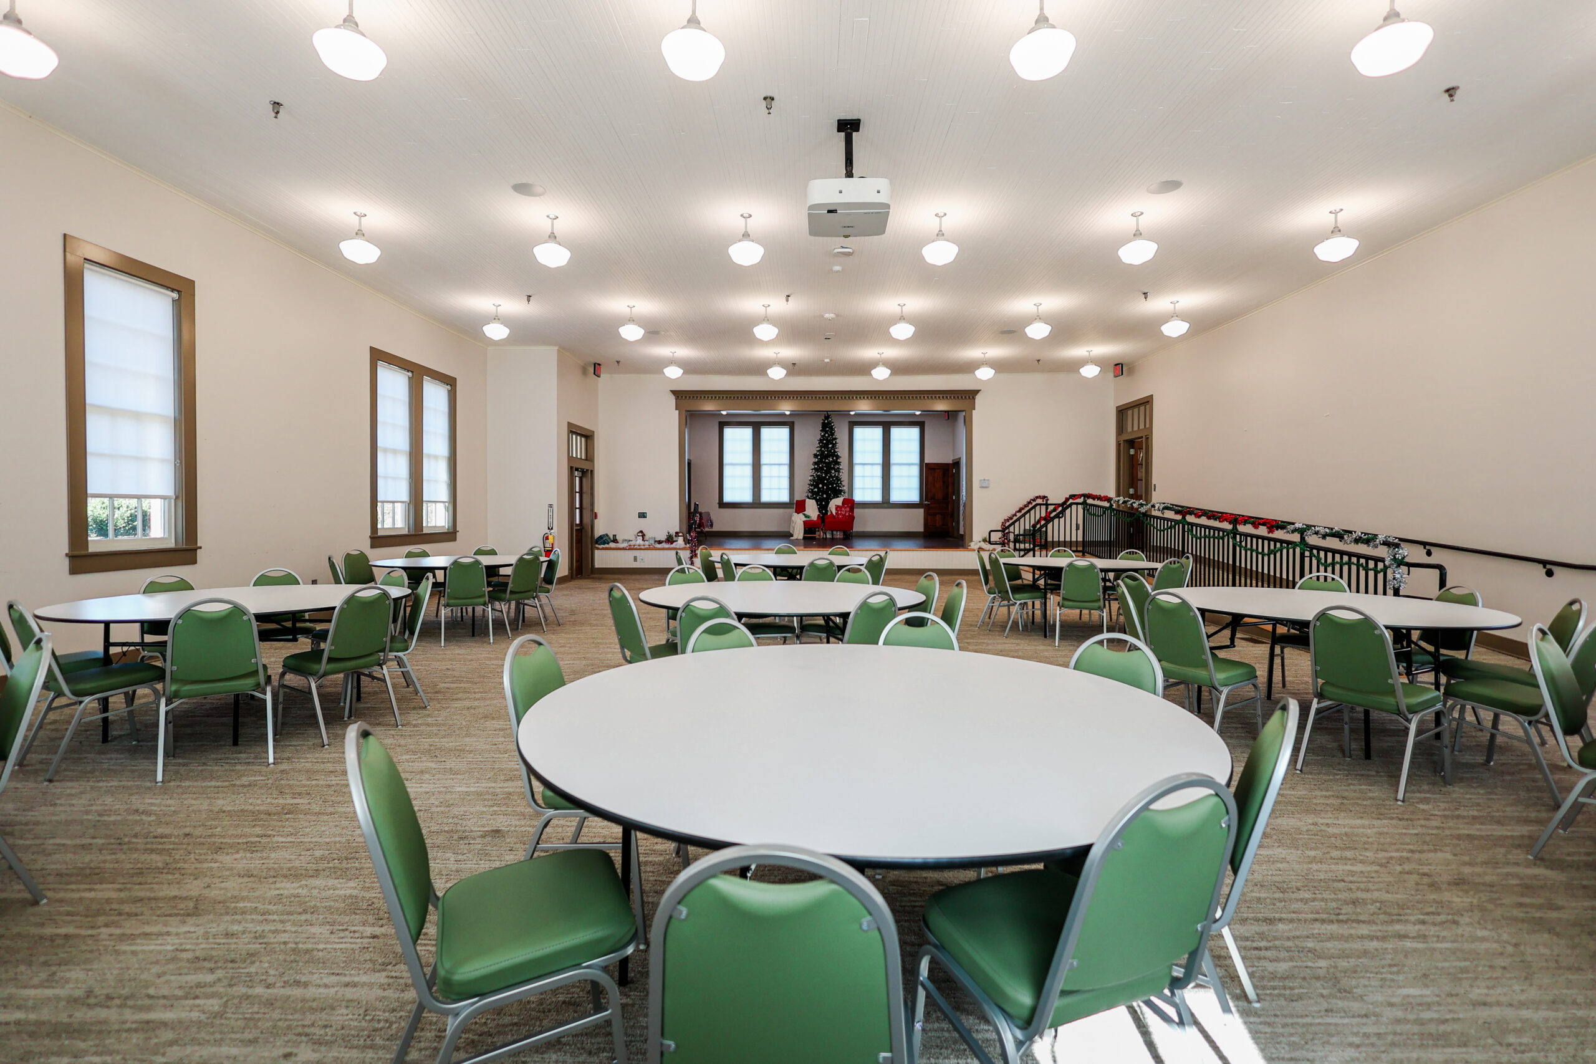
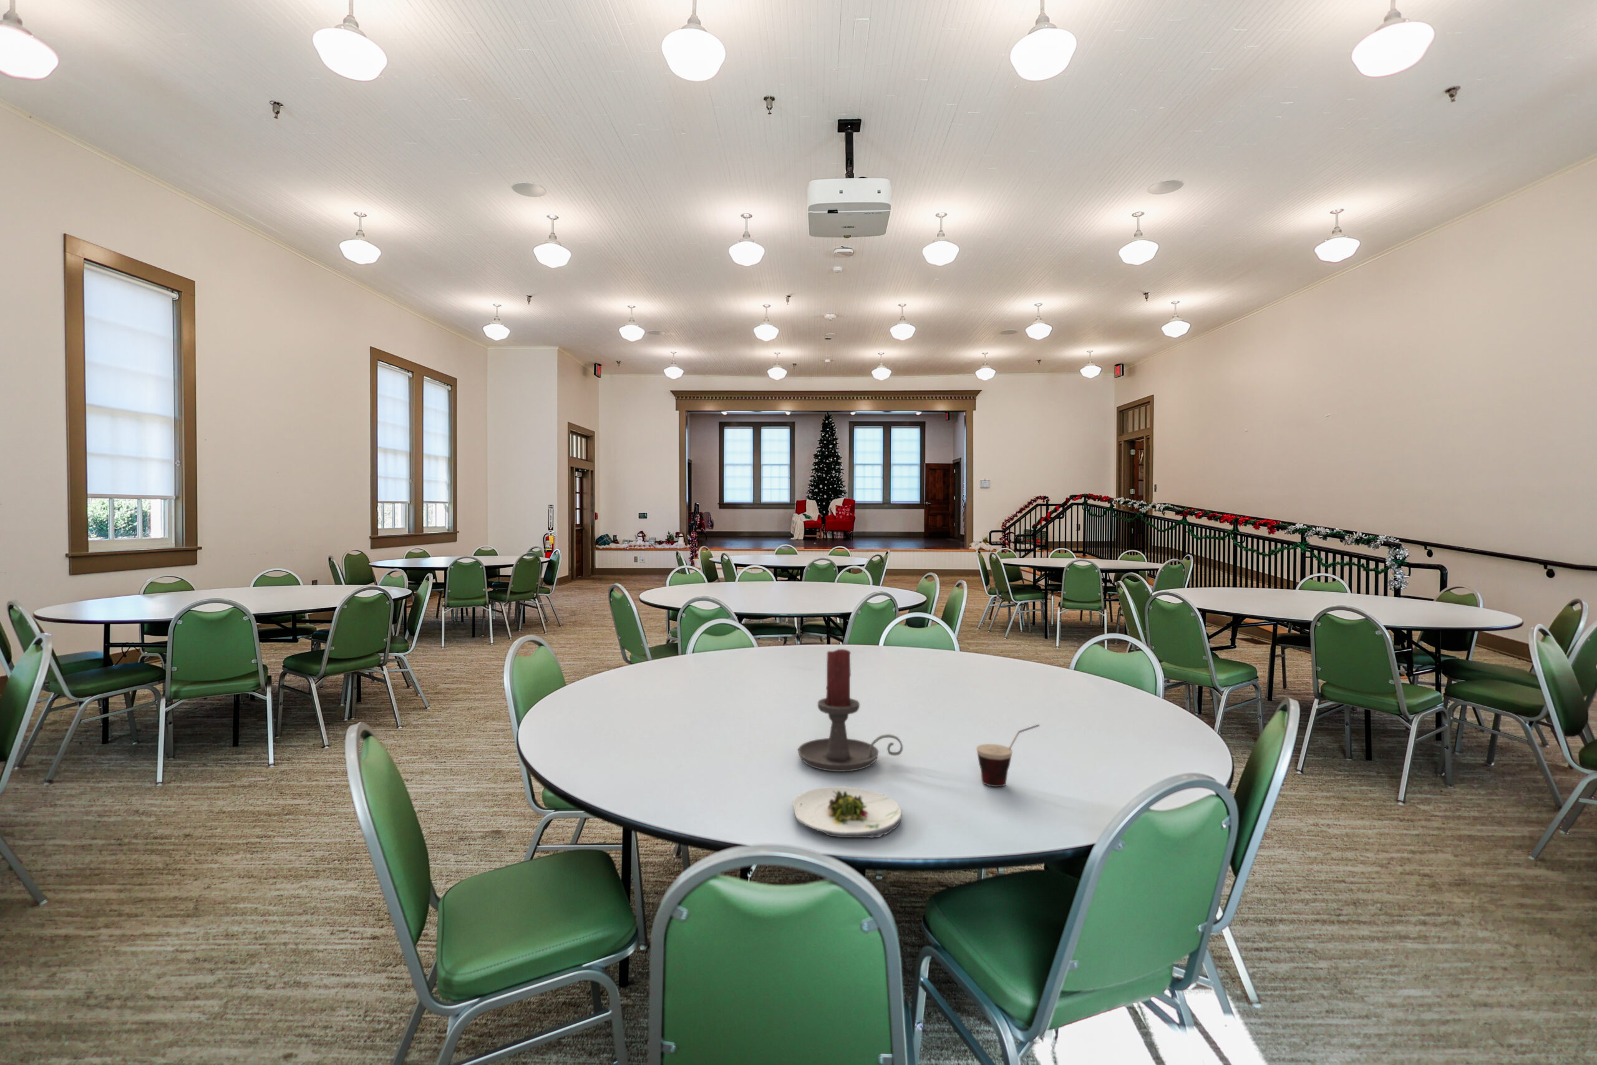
+ salad plate [791,786,903,838]
+ candle holder [797,648,903,773]
+ cup [976,724,1040,787]
